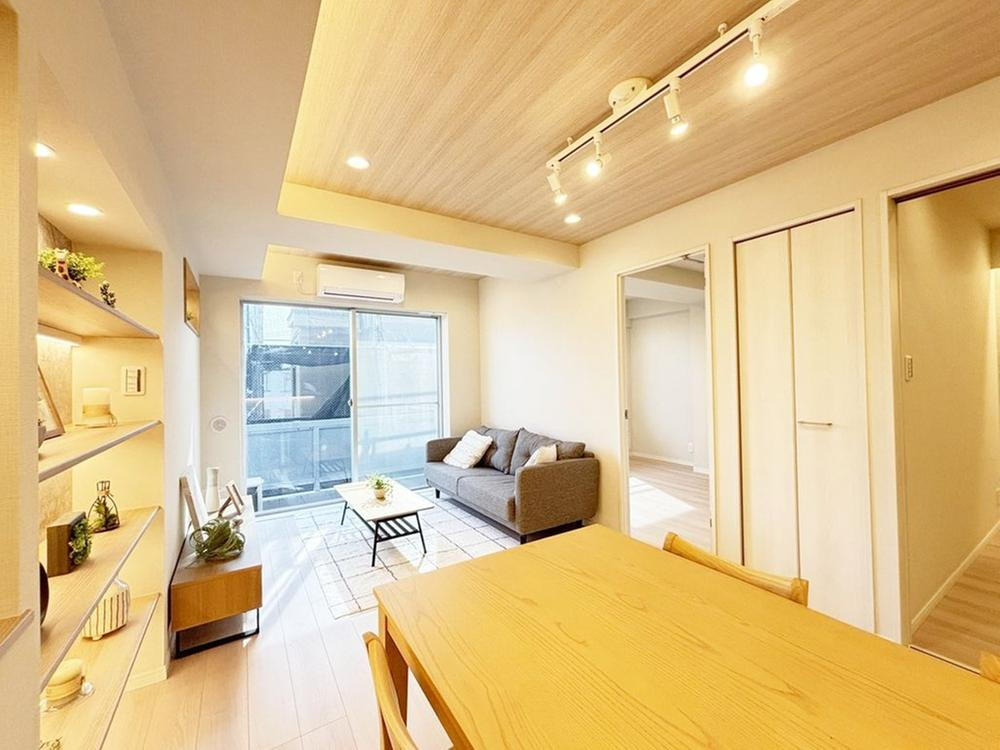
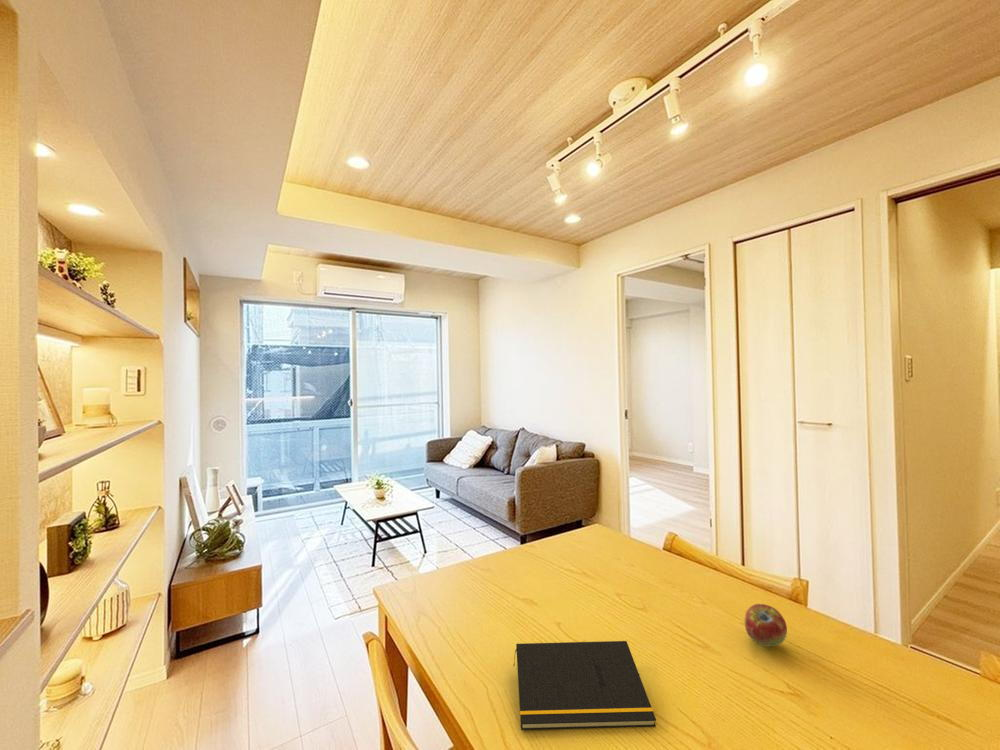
+ fruit [744,603,788,647]
+ notepad [512,640,657,731]
